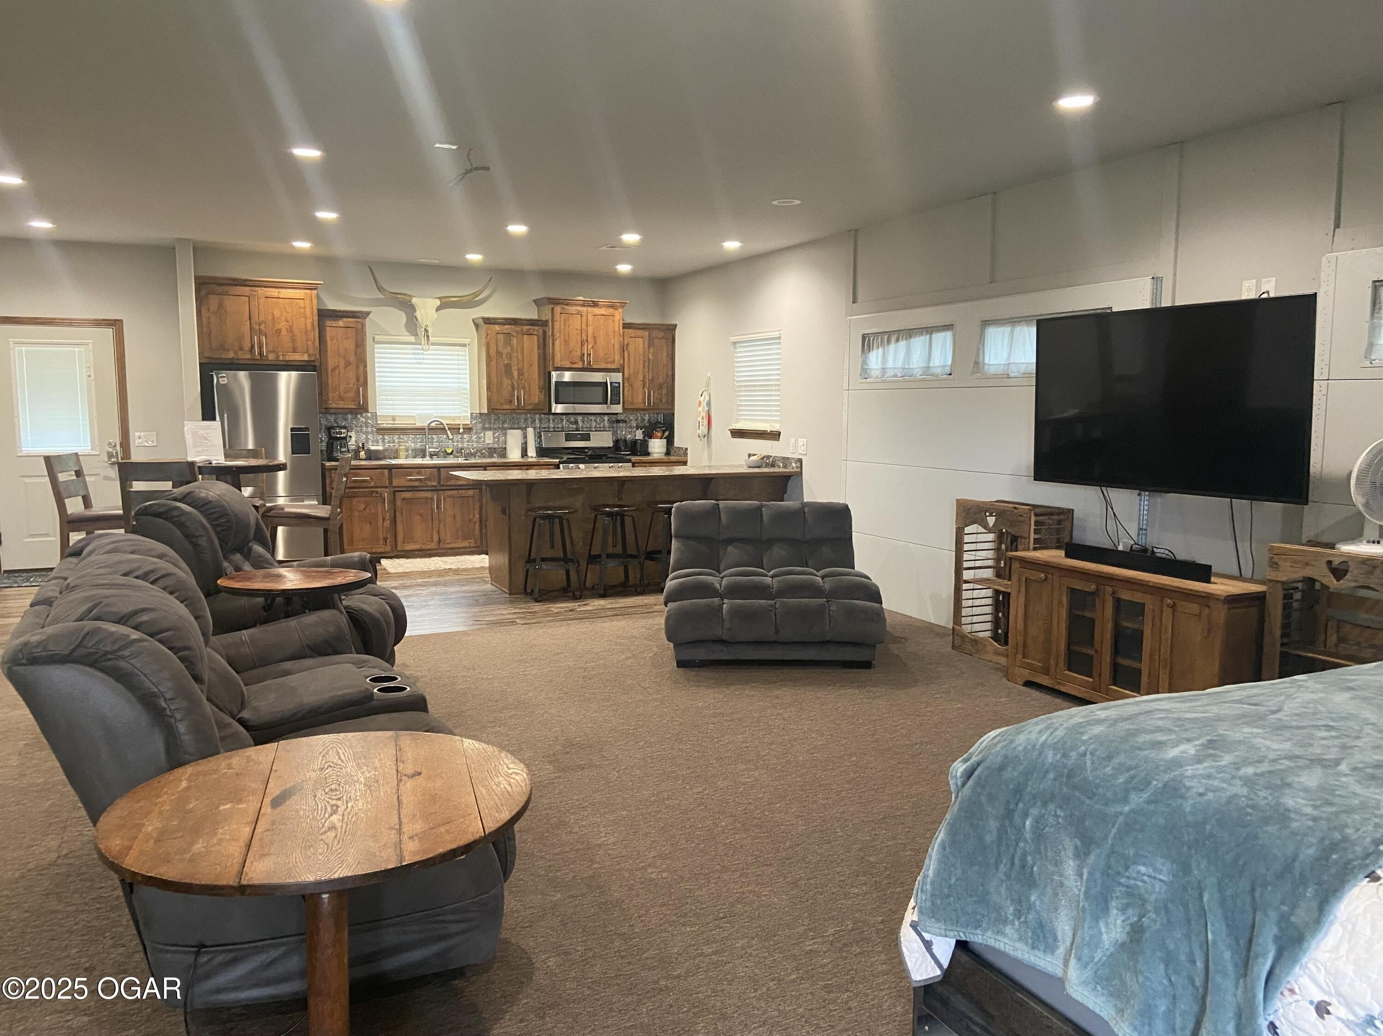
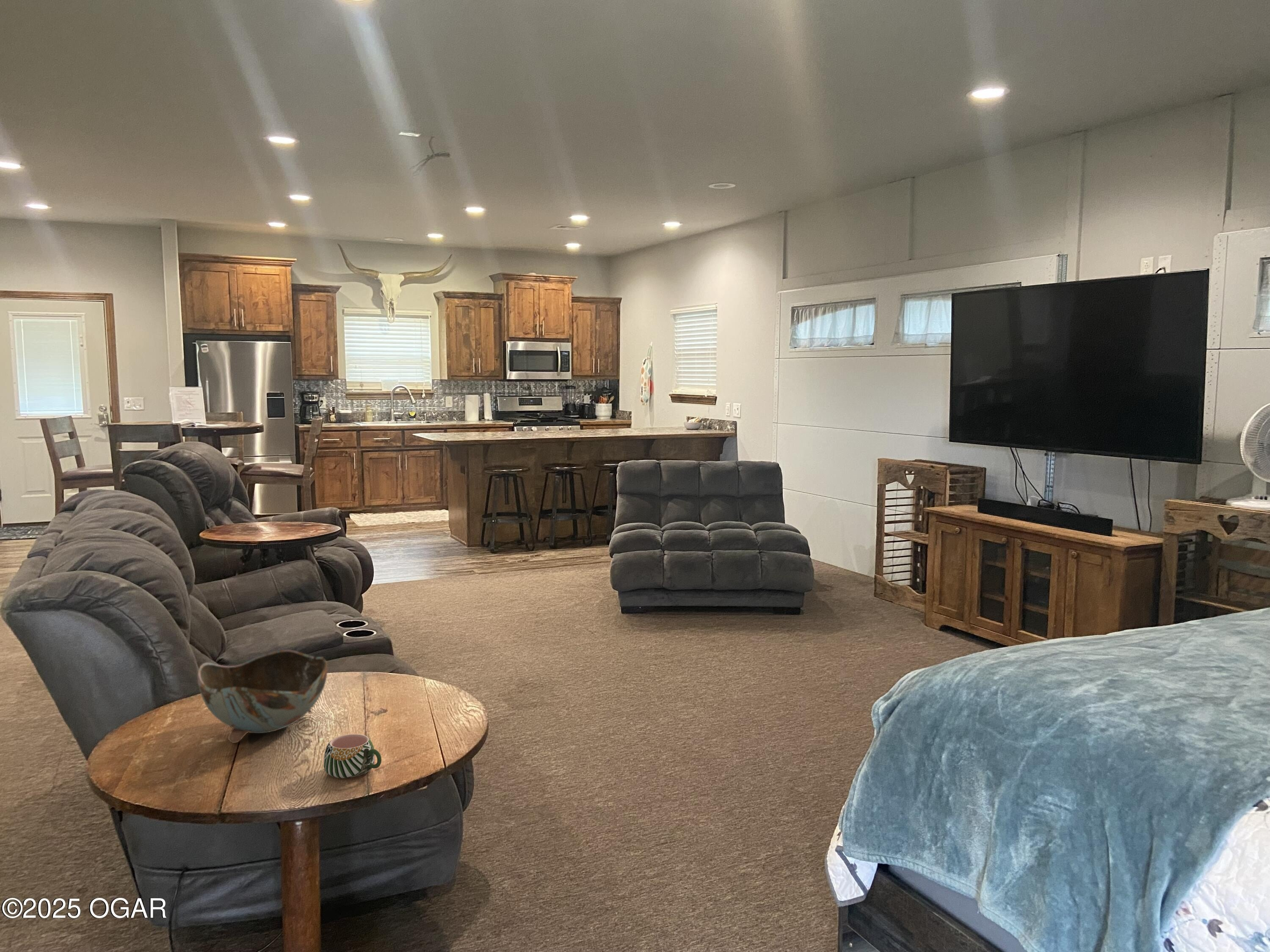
+ mug [323,734,382,779]
+ bowl [197,649,328,743]
